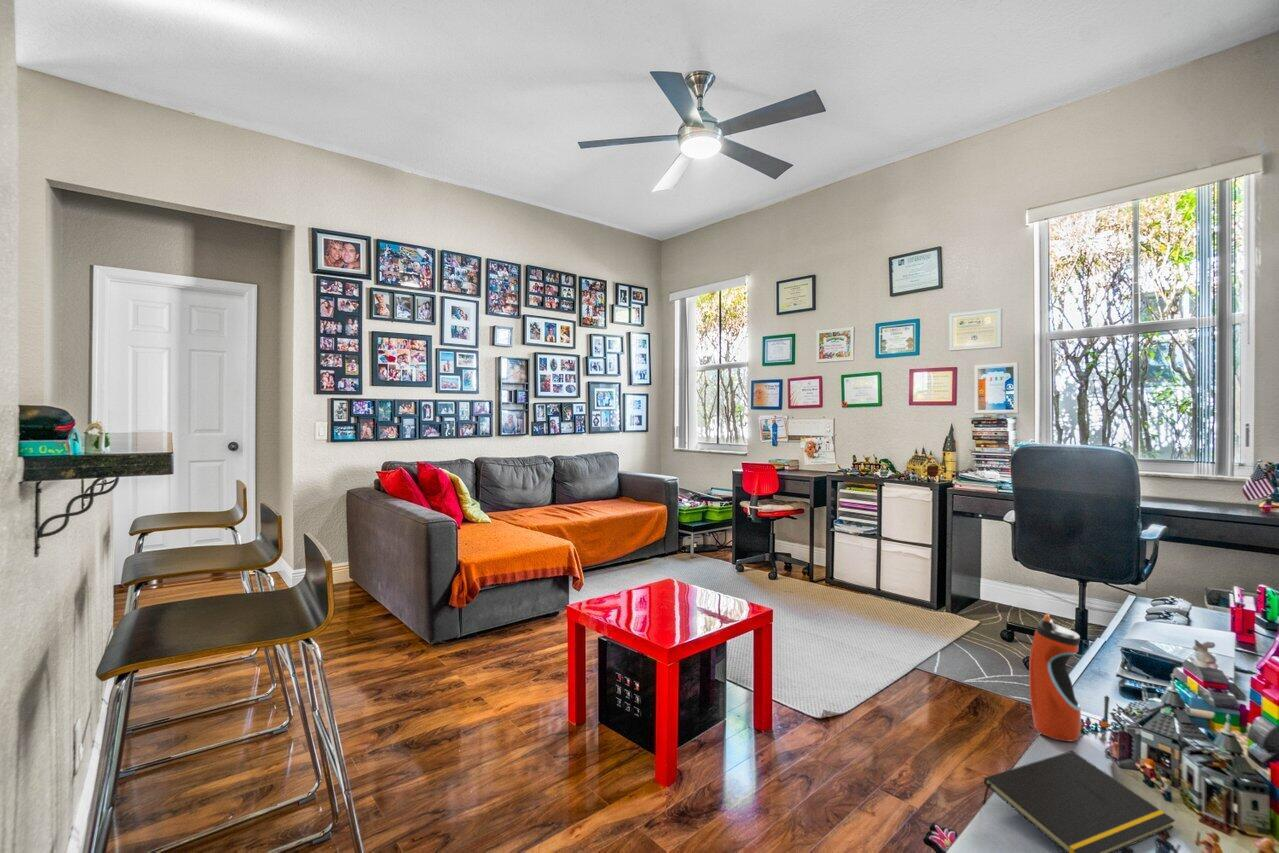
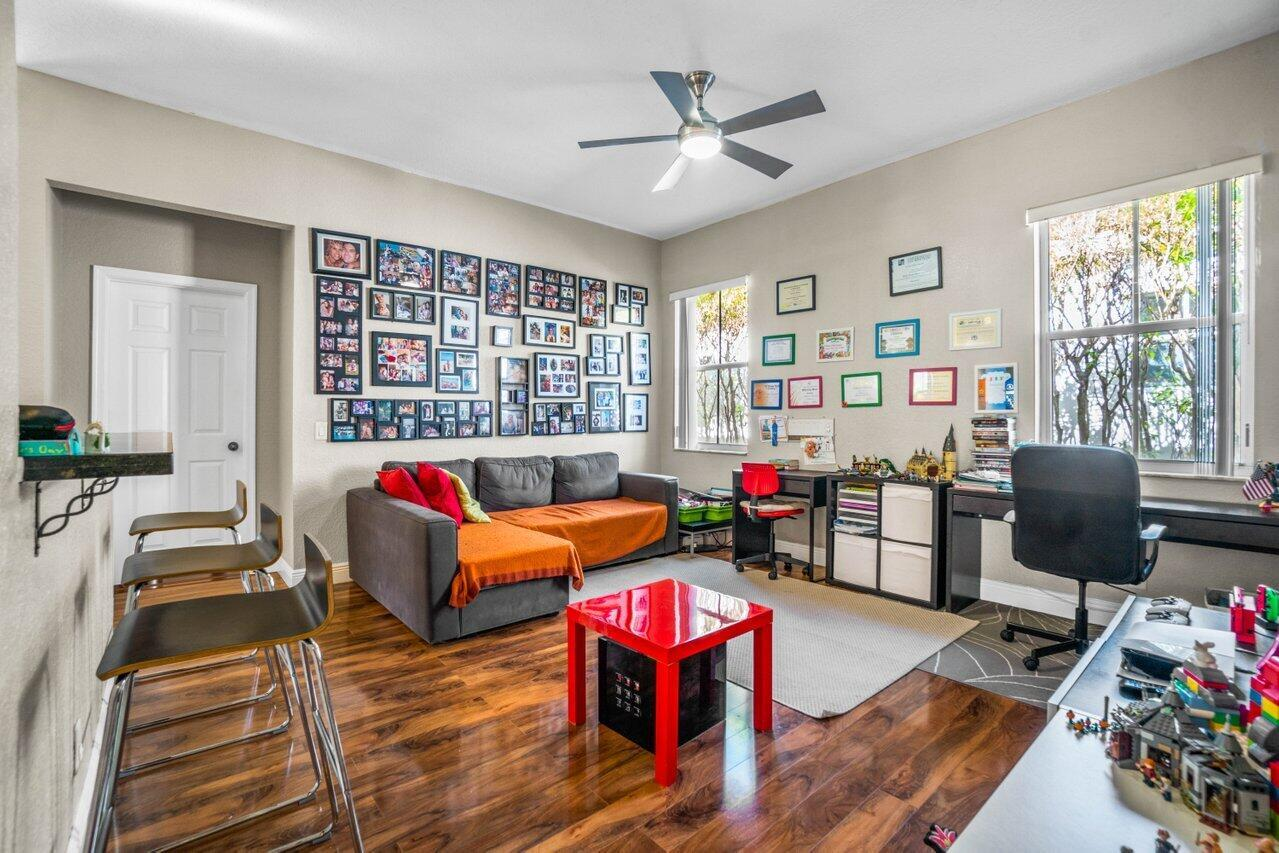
- water bottle [1028,613,1082,742]
- notepad [982,750,1176,853]
